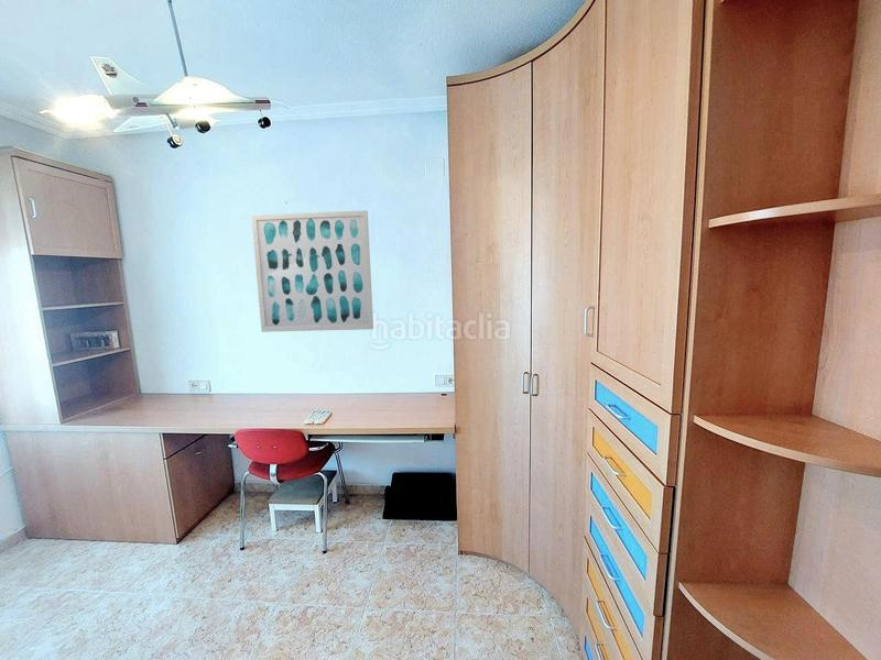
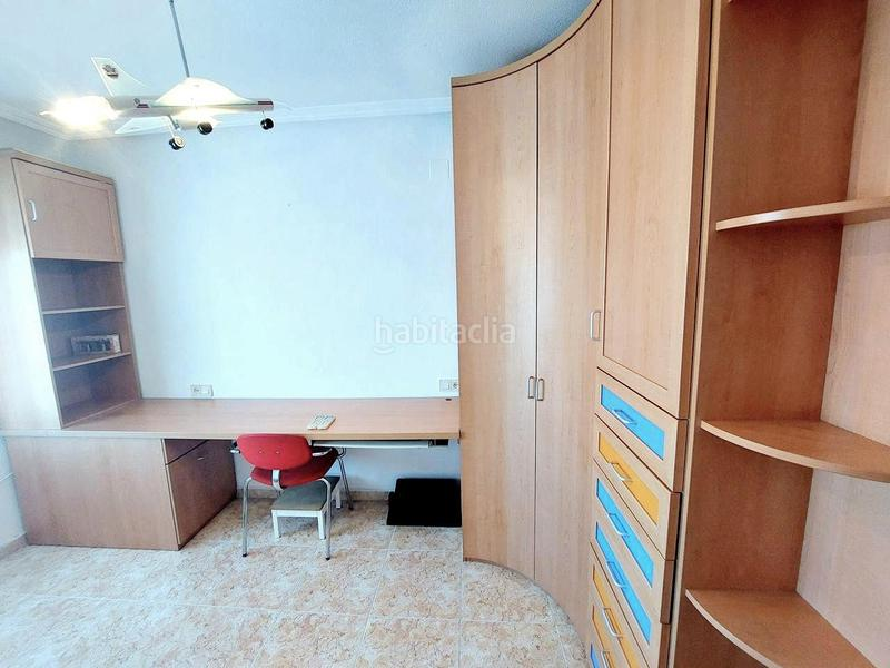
- wall art [250,209,374,333]
